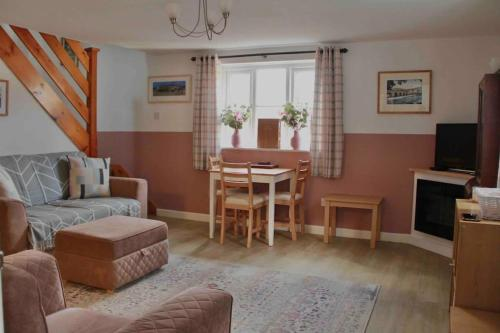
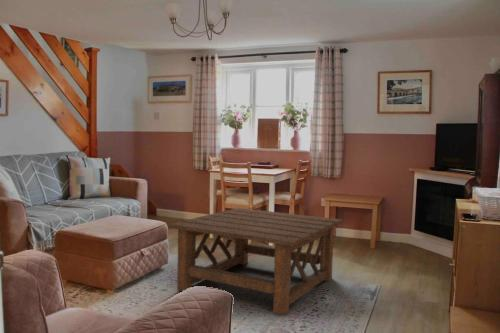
+ coffee table [167,207,344,316]
